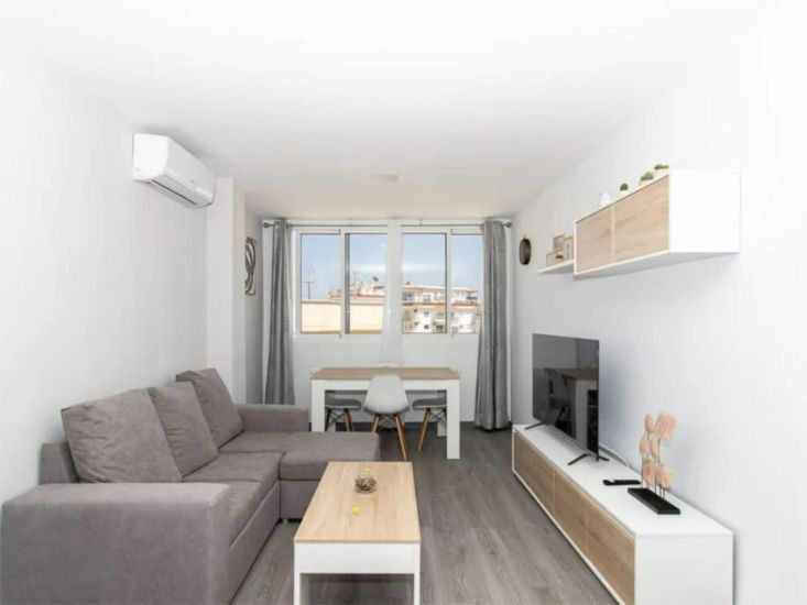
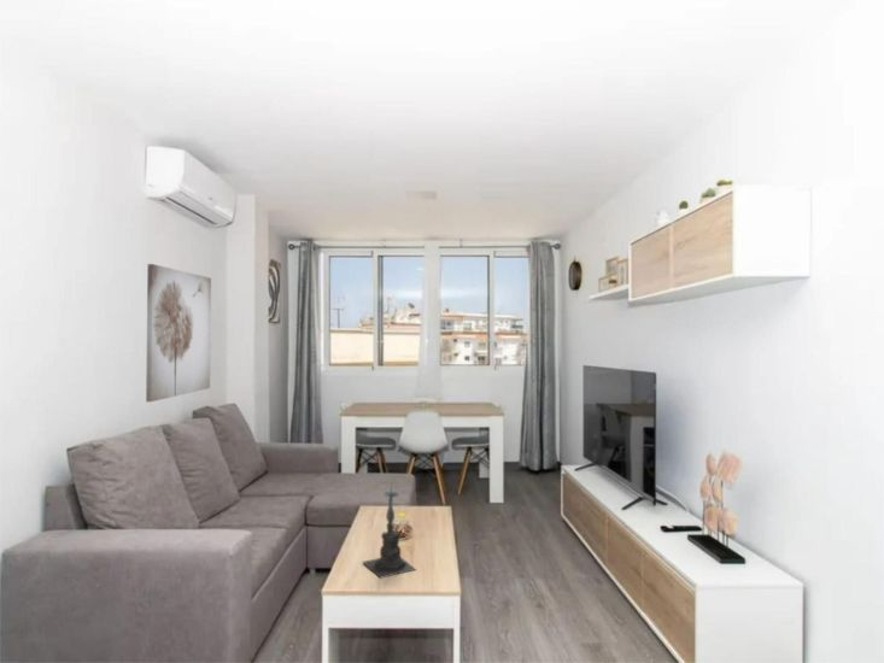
+ candle holder [362,480,417,580]
+ wall art [145,263,212,403]
